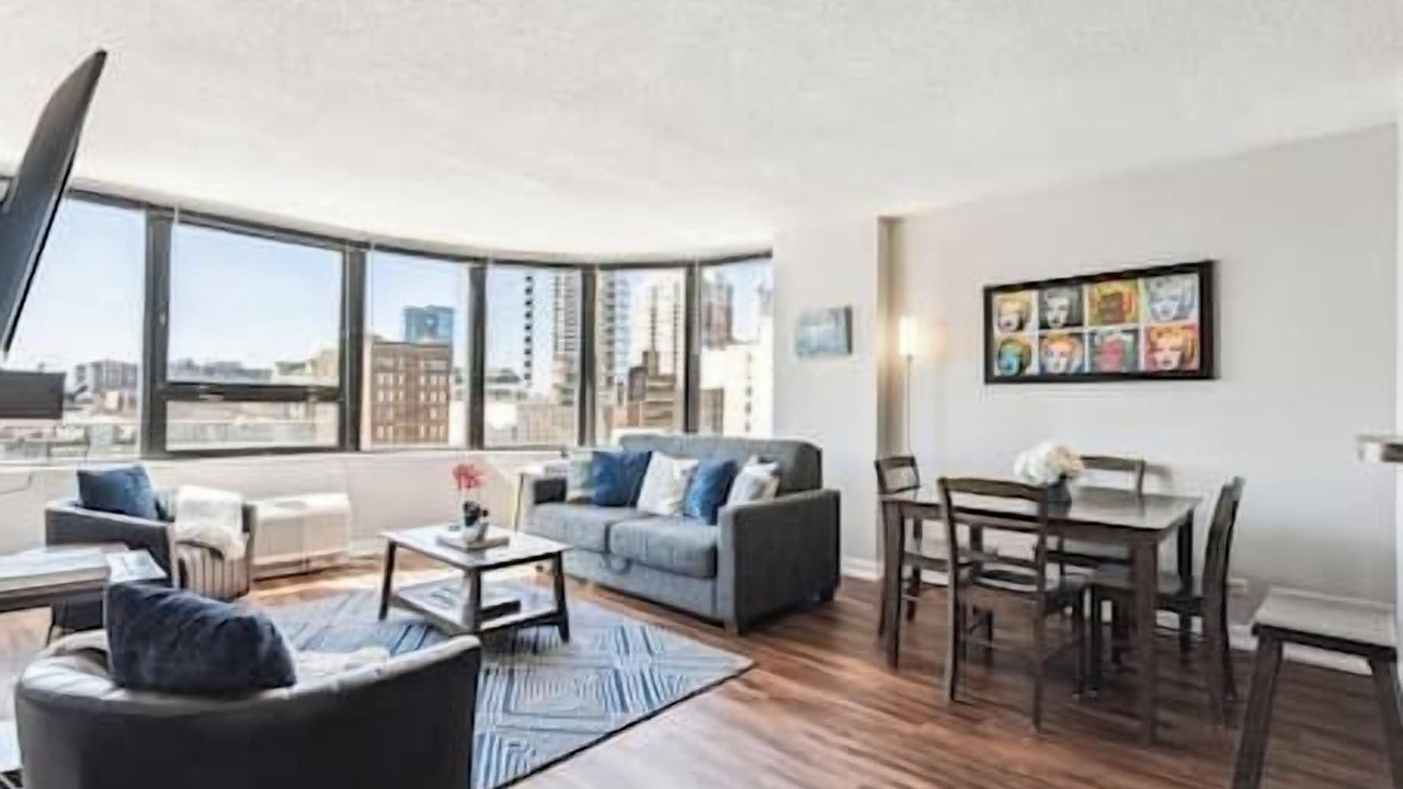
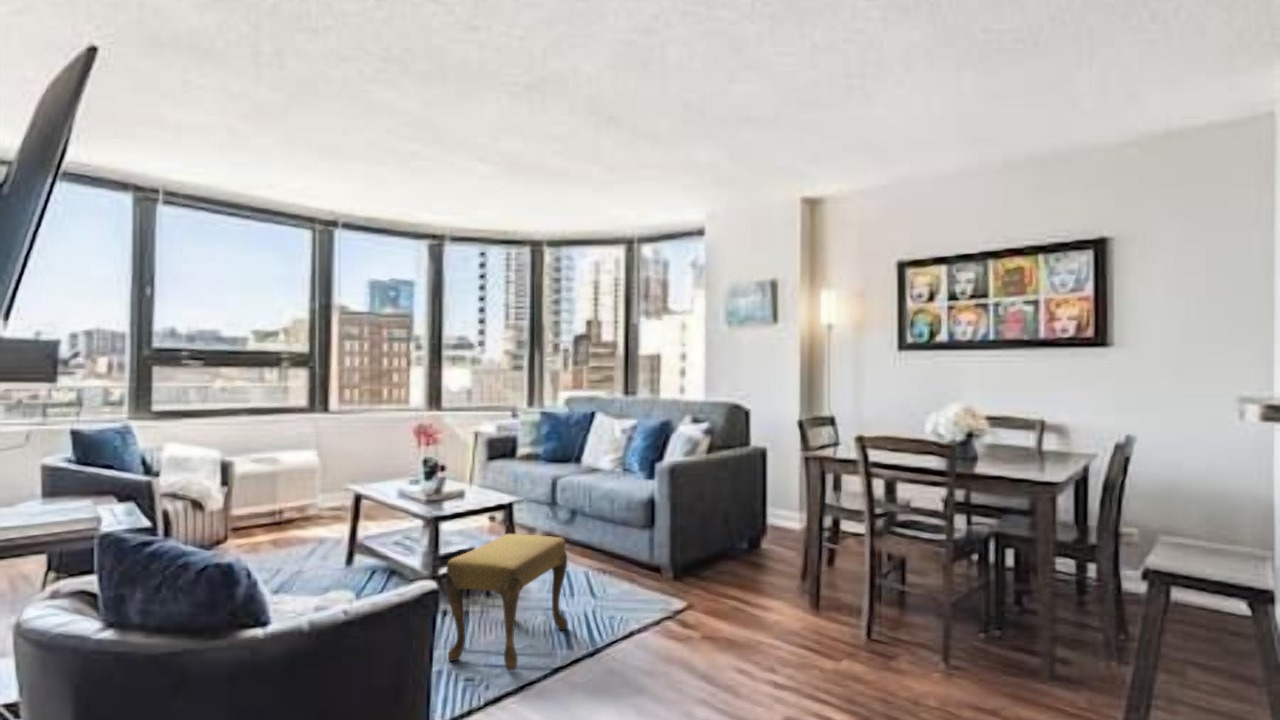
+ footstool [444,533,568,672]
